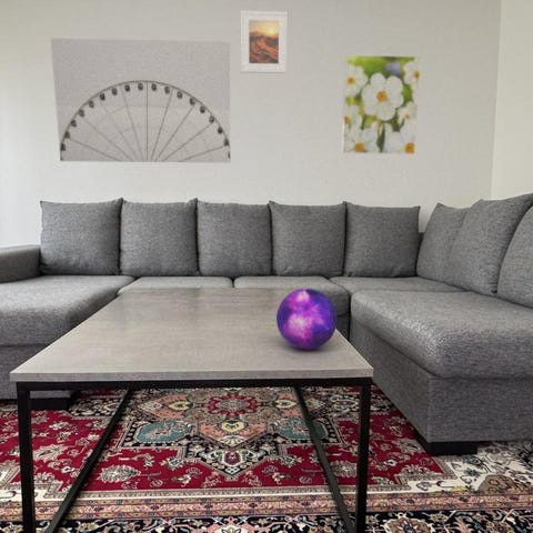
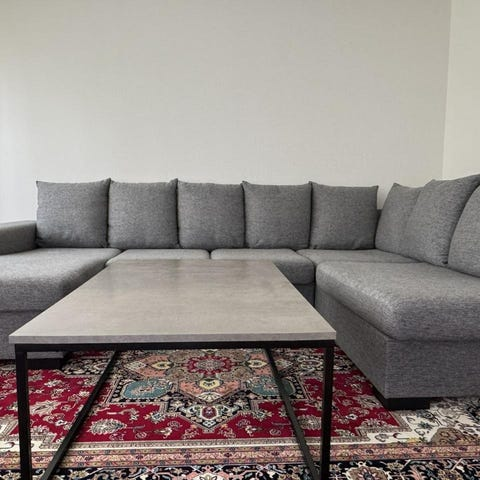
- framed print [341,53,422,155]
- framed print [240,10,289,74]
- decorative orb [275,288,339,351]
- wall art [50,38,232,163]
